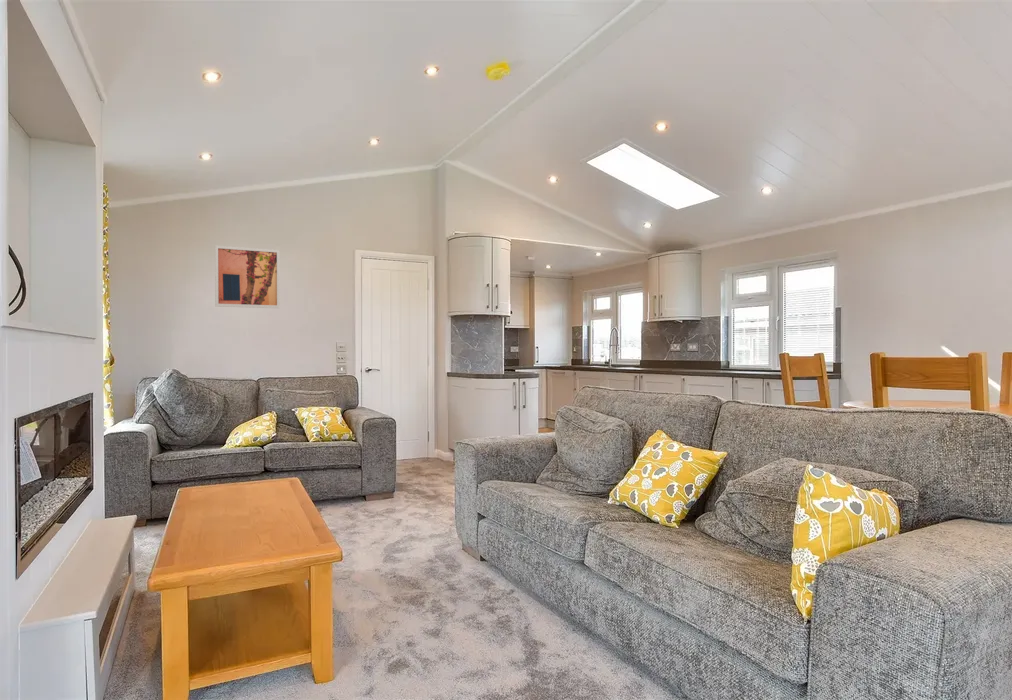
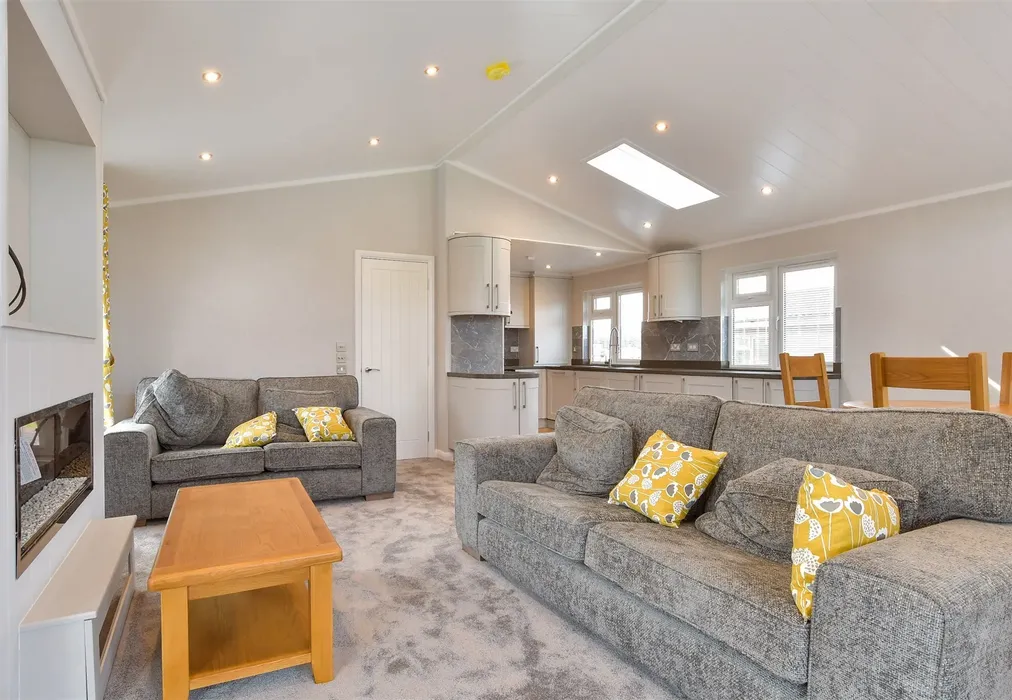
- wall art [214,244,281,309]
